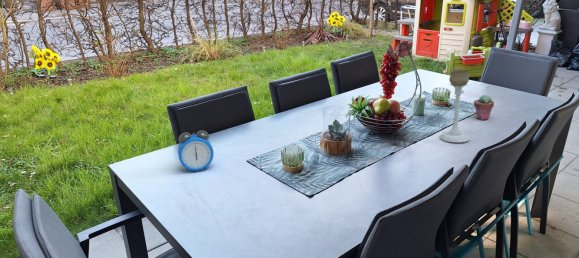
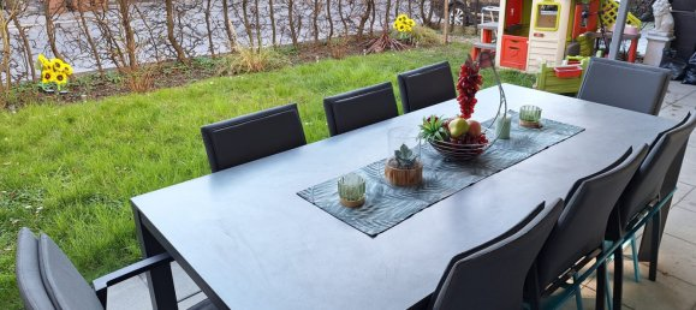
- potted succulent [473,94,495,121]
- alarm clock [177,130,214,173]
- candle holder [439,69,471,143]
